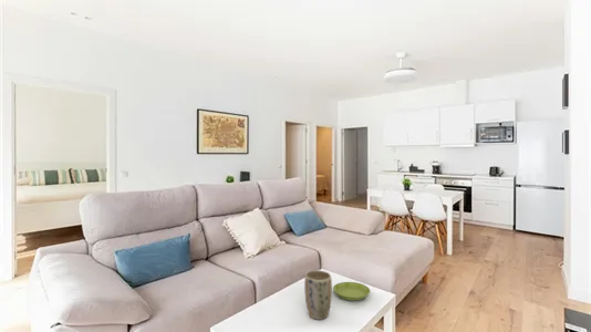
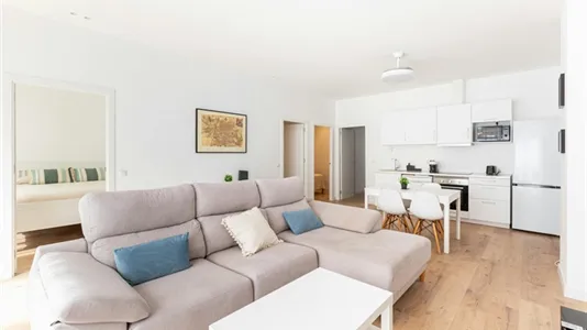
- saucer [332,281,371,302]
- plant pot [303,269,333,321]
